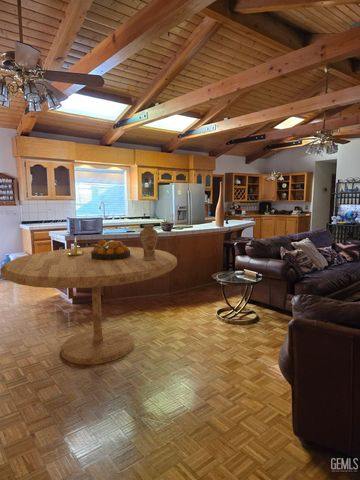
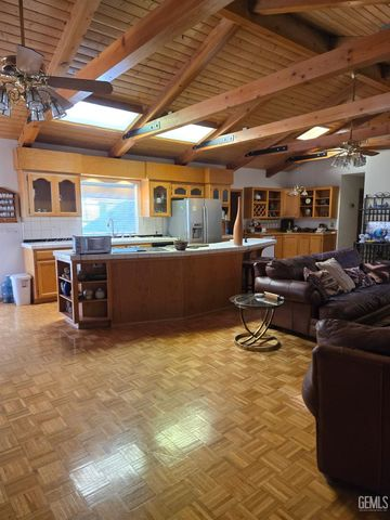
- candle holder [68,236,84,256]
- fruit bowl [89,239,130,260]
- vase [138,224,159,260]
- dining table [0,246,178,366]
